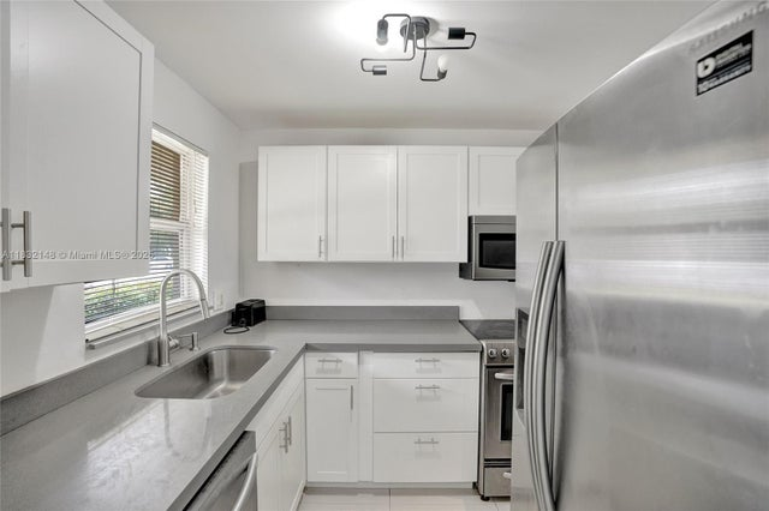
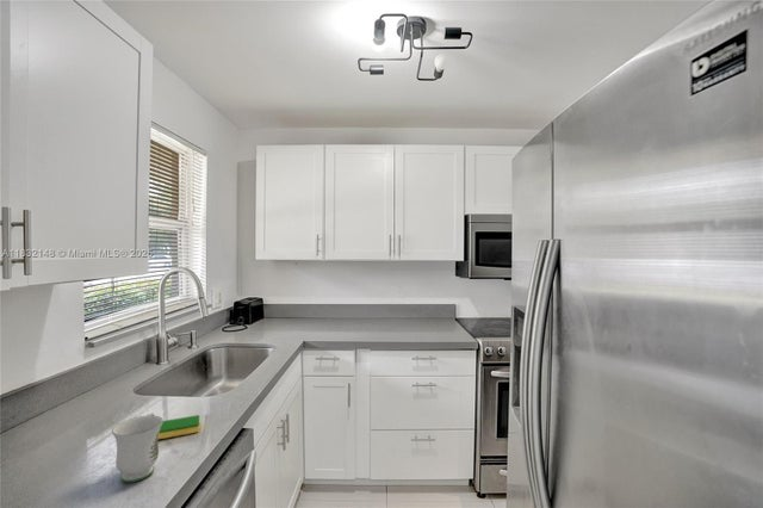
+ mug [111,410,165,484]
+ dish sponge [157,414,200,440]
